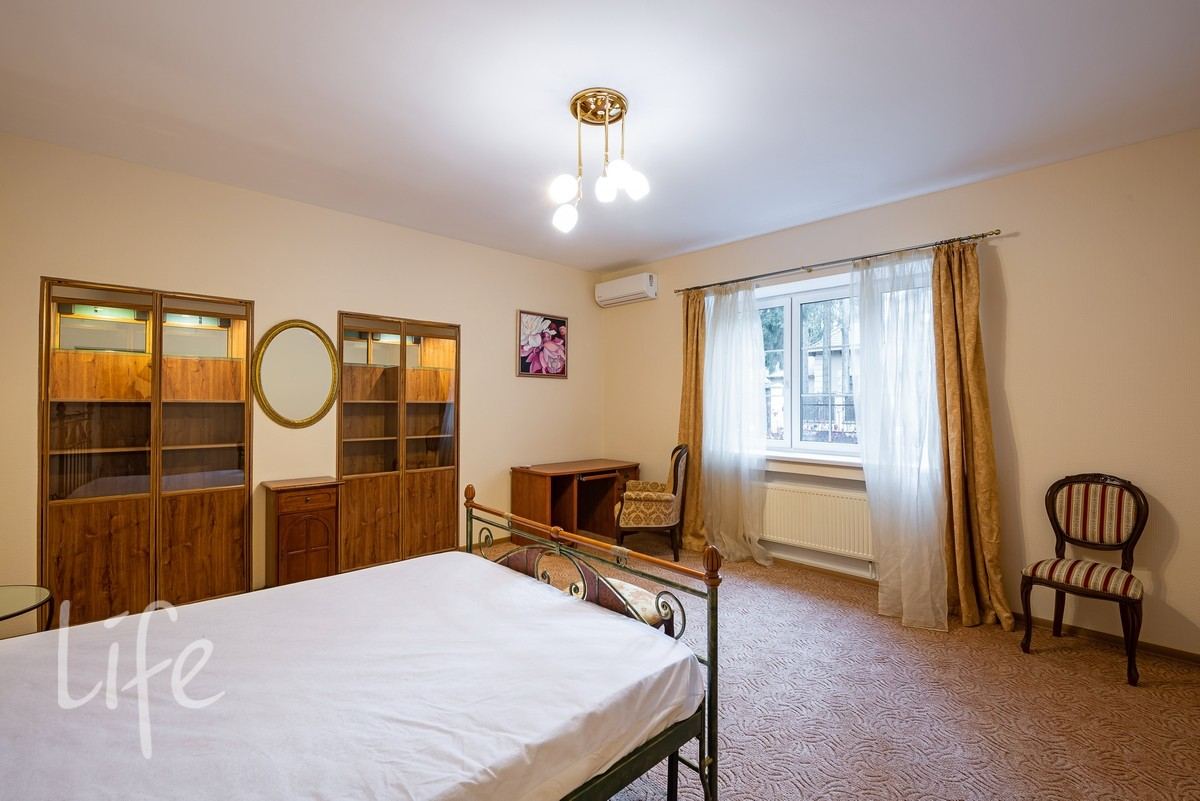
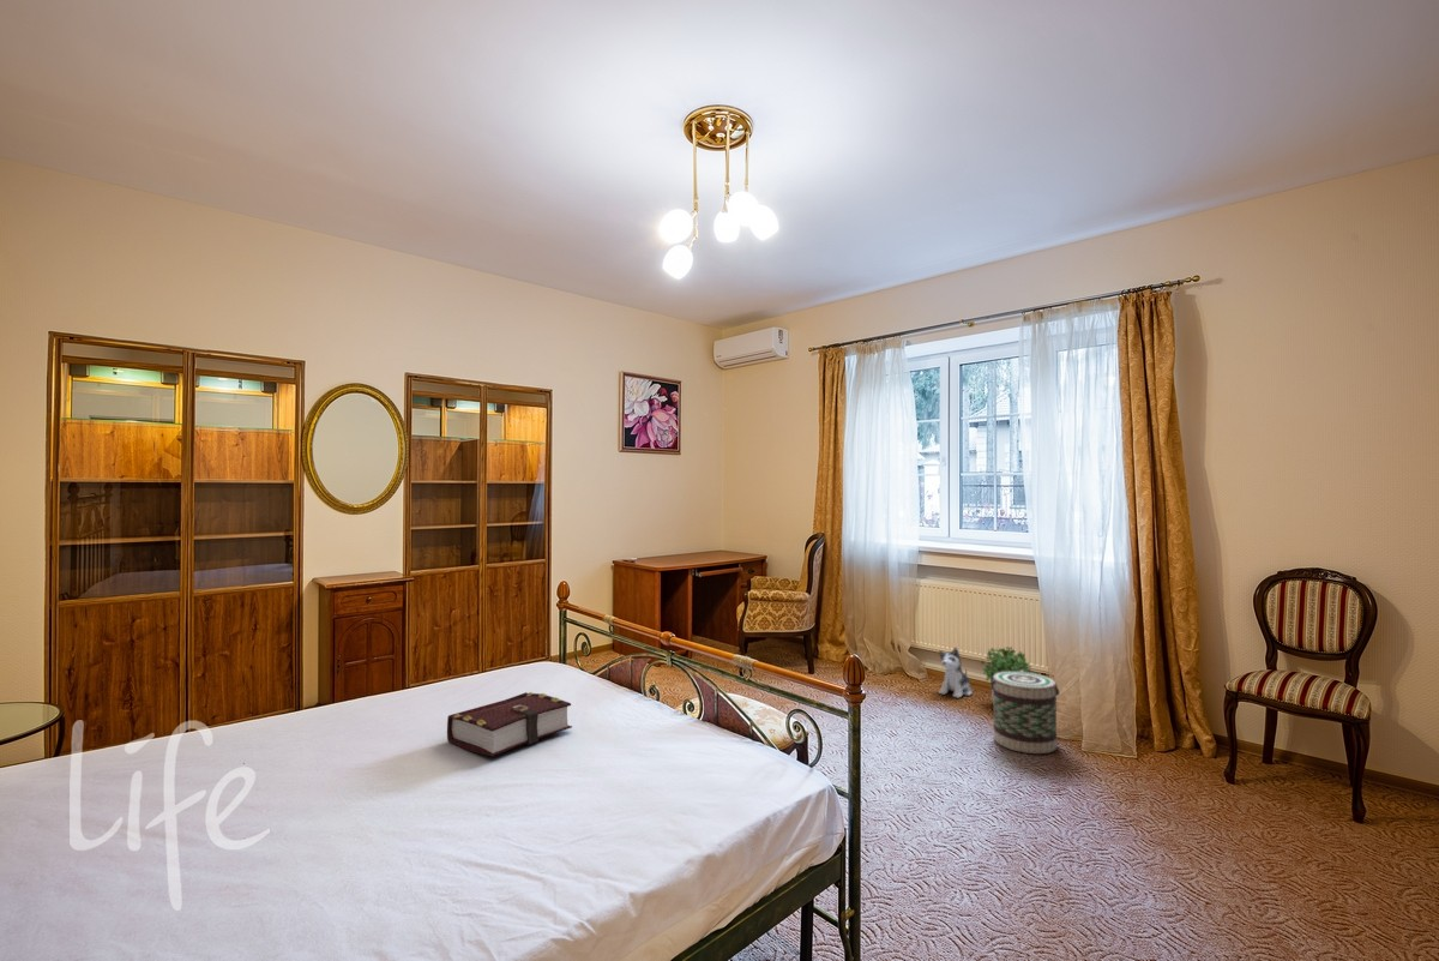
+ basket [989,669,1060,755]
+ potted plant [980,645,1034,707]
+ book [446,691,573,758]
+ plush toy [938,645,974,699]
